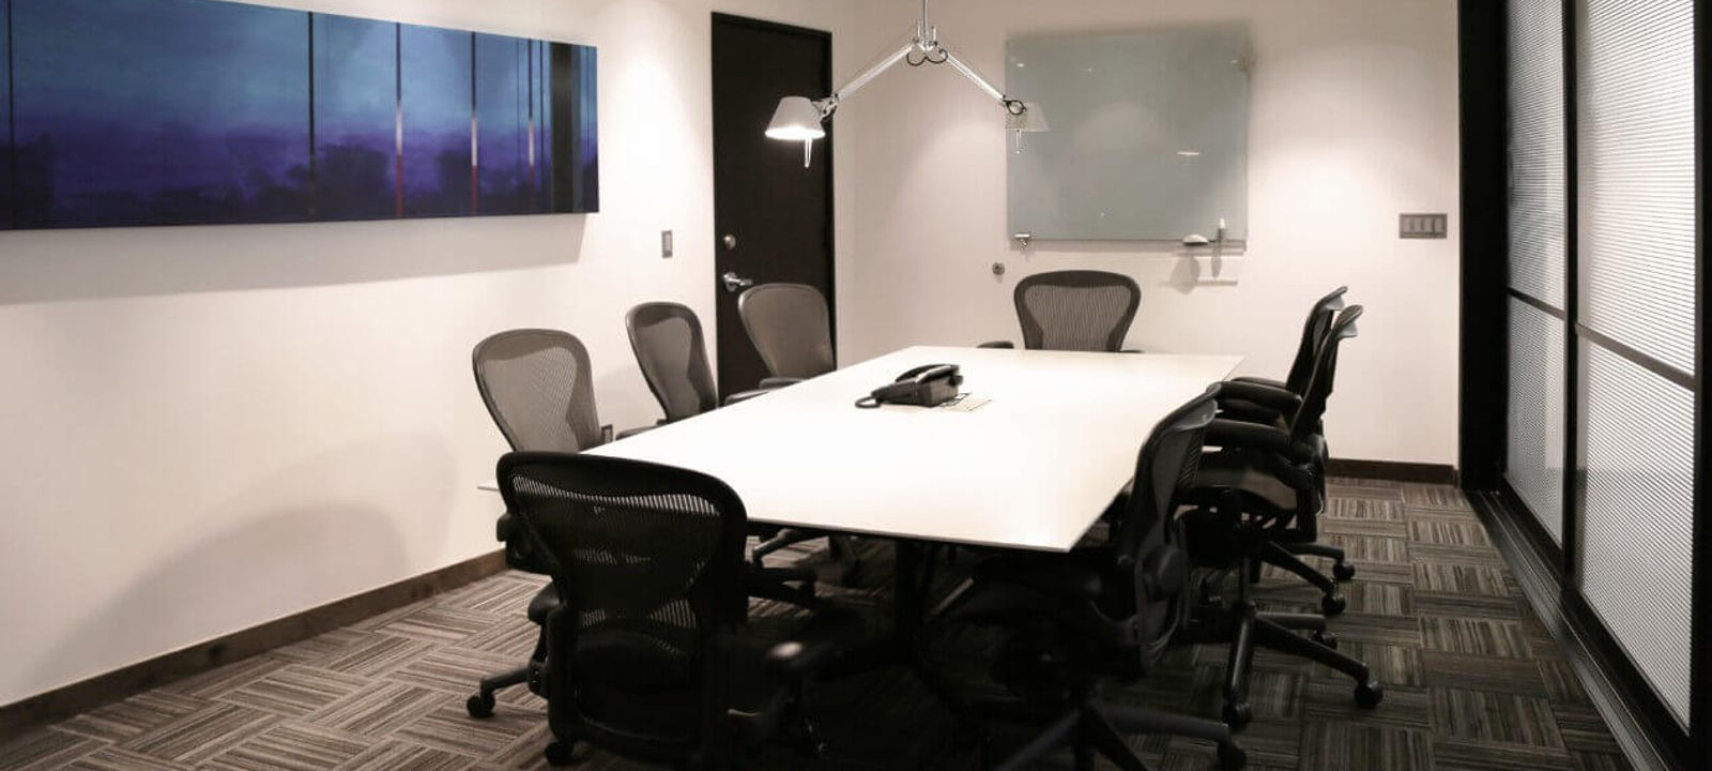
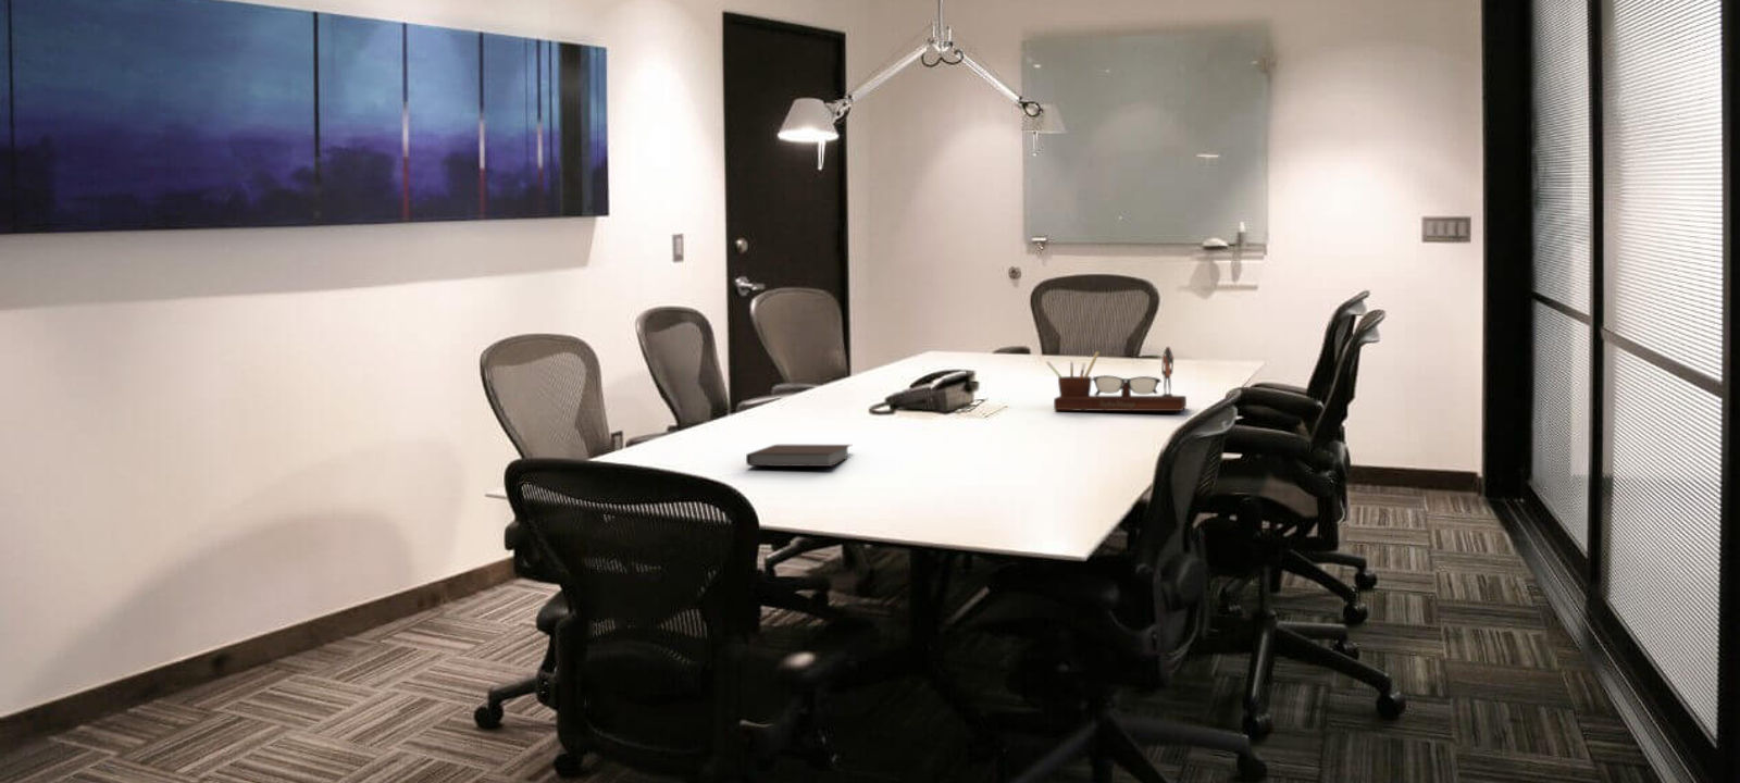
+ notebook [745,444,852,468]
+ desk organizer [1045,346,1187,413]
